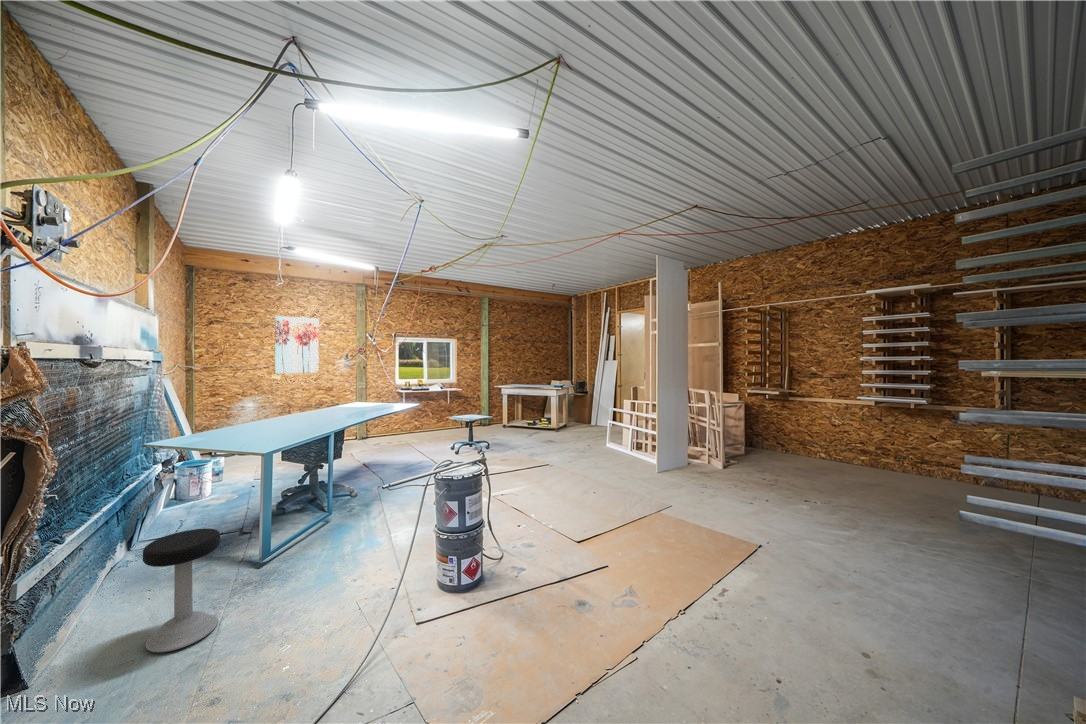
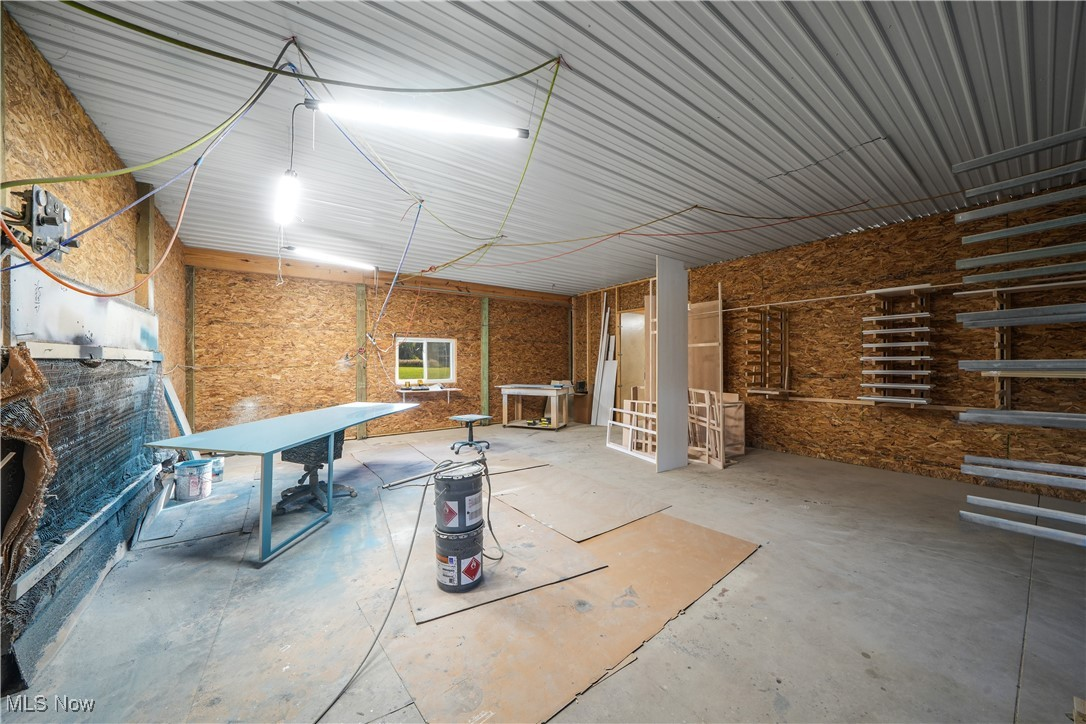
- wall art [274,315,320,375]
- stool [142,528,221,653]
